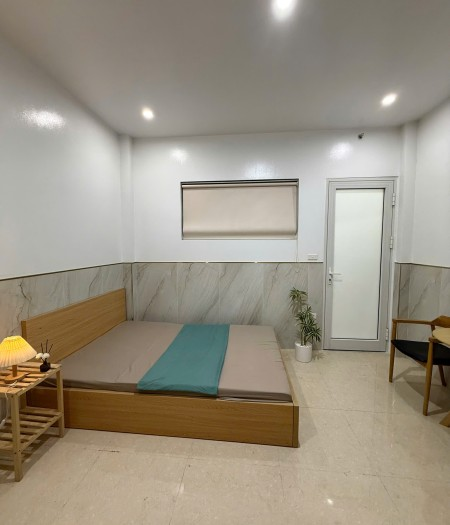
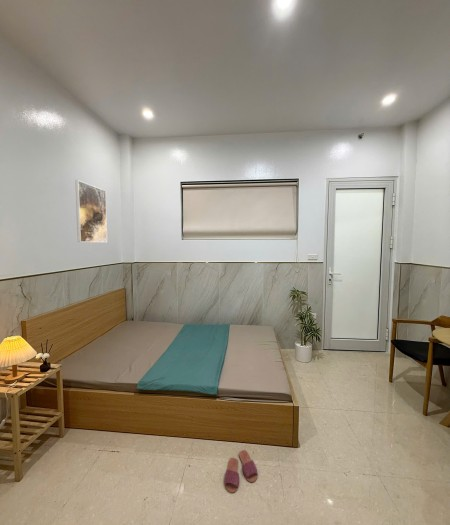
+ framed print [74,179,108,243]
+ slippers [223,449,259,494]
